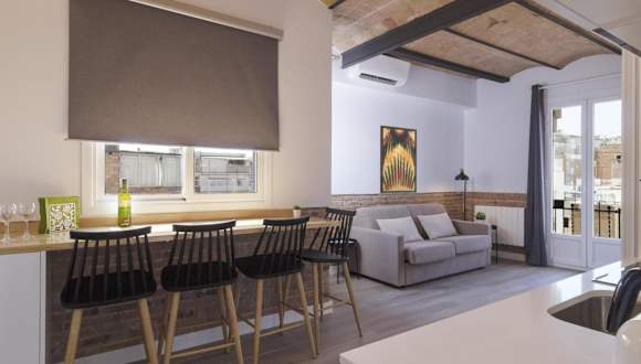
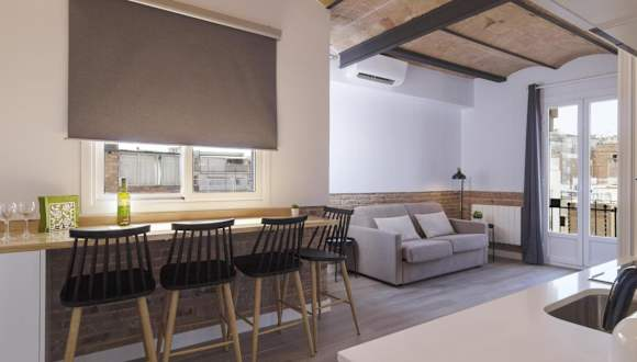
- wall art [379,125,418,194]
